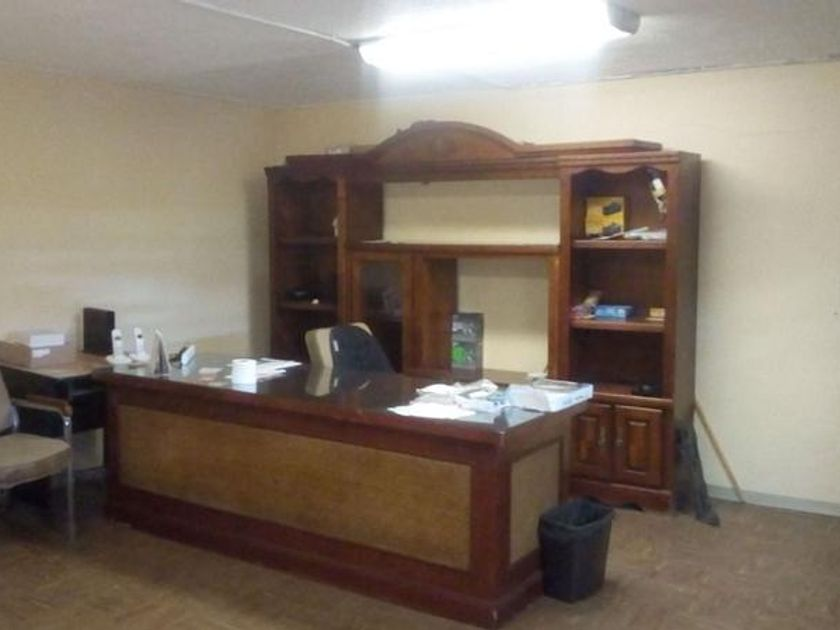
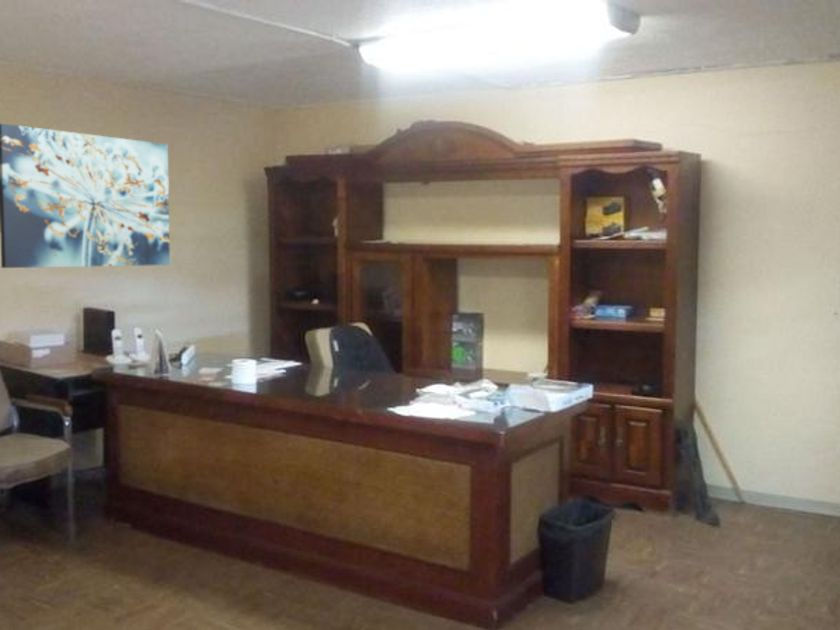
+ wall art [0,123,171,269]
